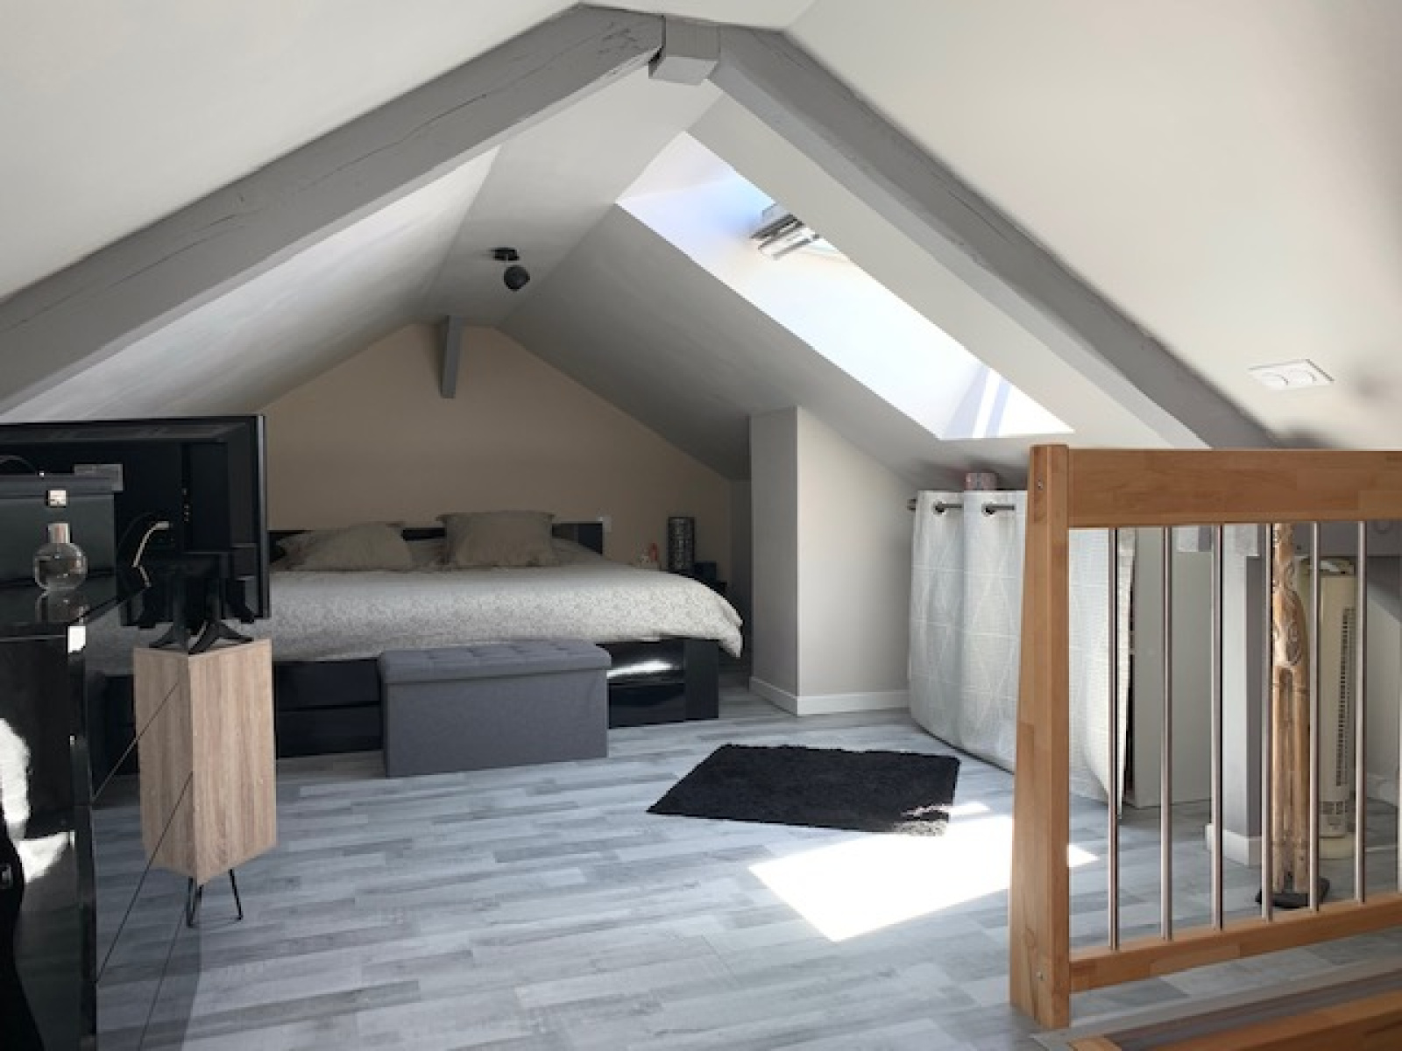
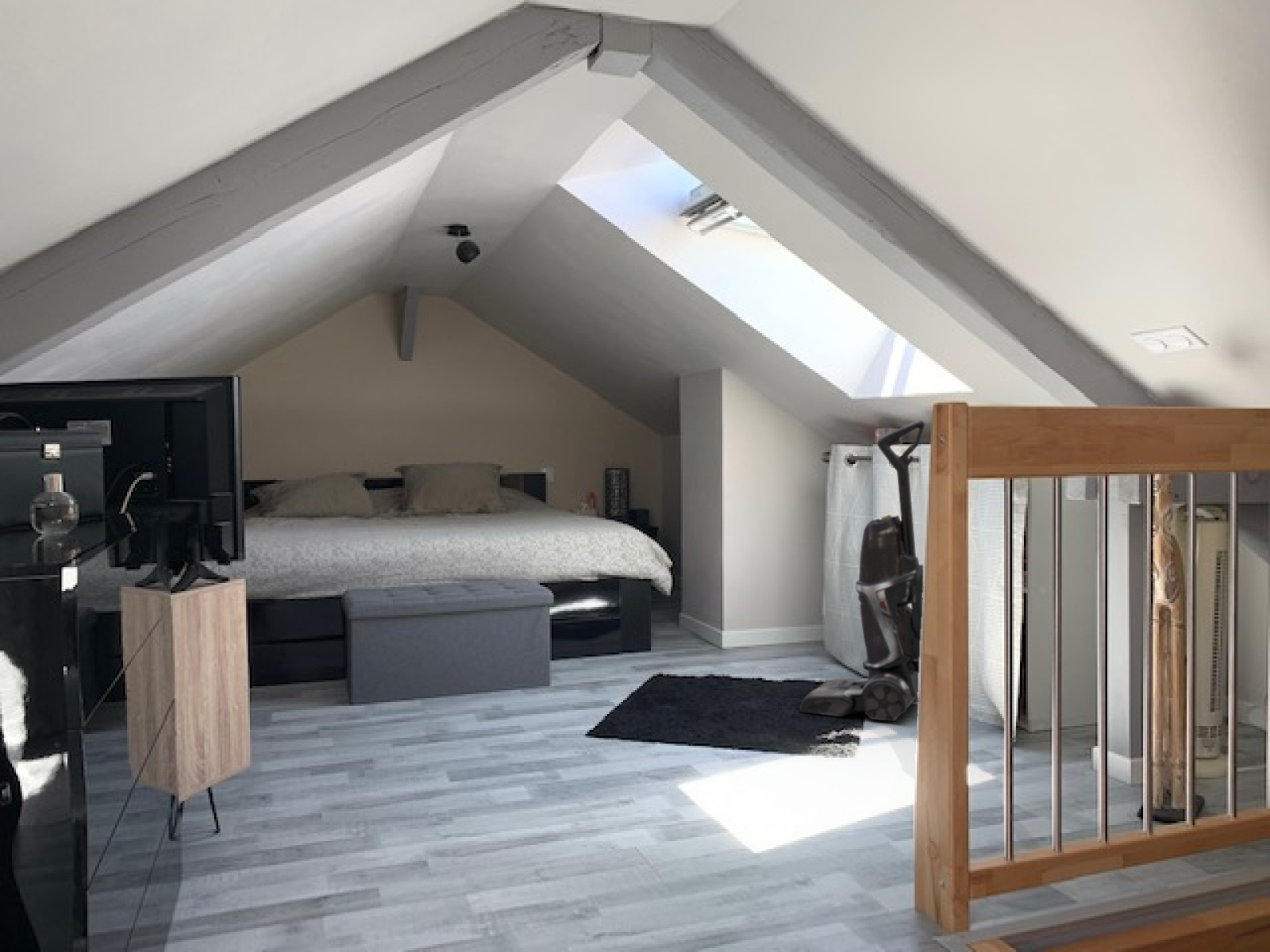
+ vacuum cleaner [799,420,926,722]
